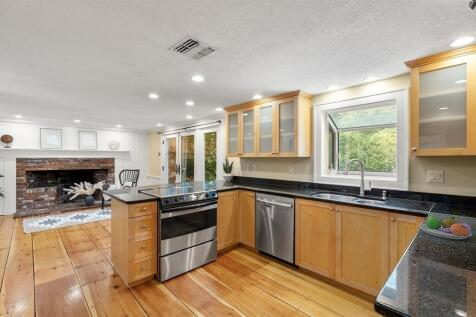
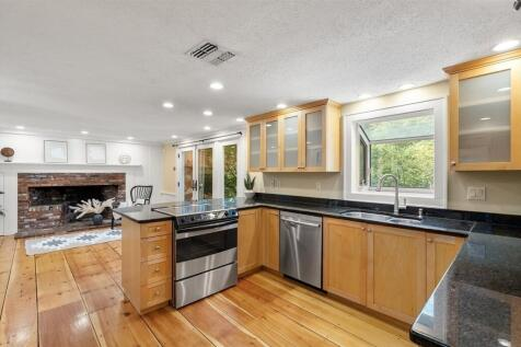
- fruit bowl [418,215,473,240]
